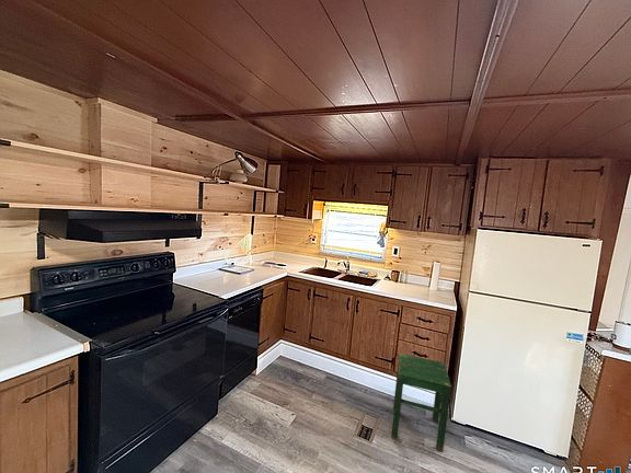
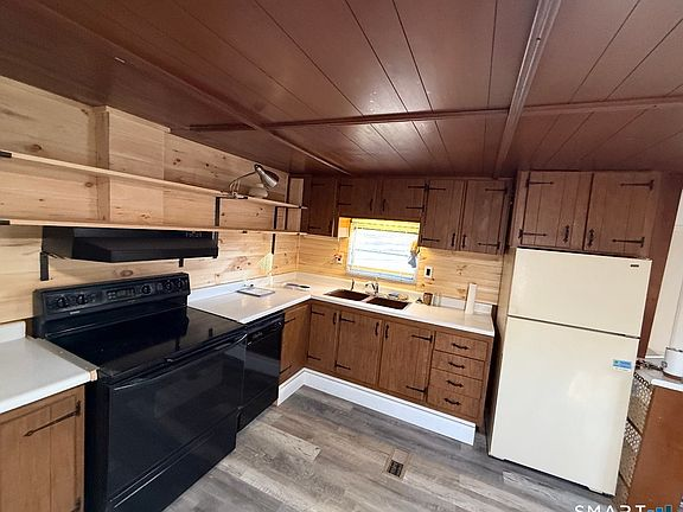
- stool [390,353,452,452]
